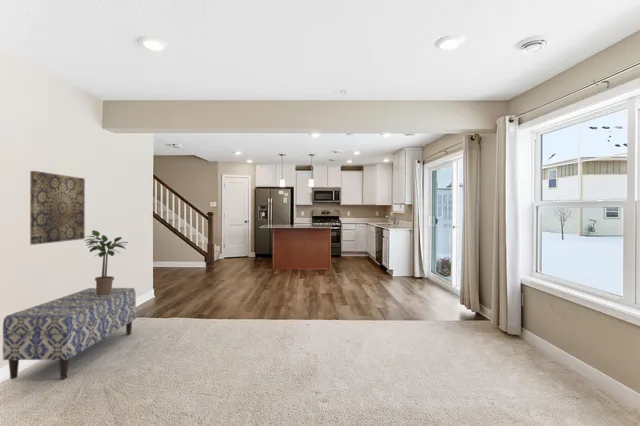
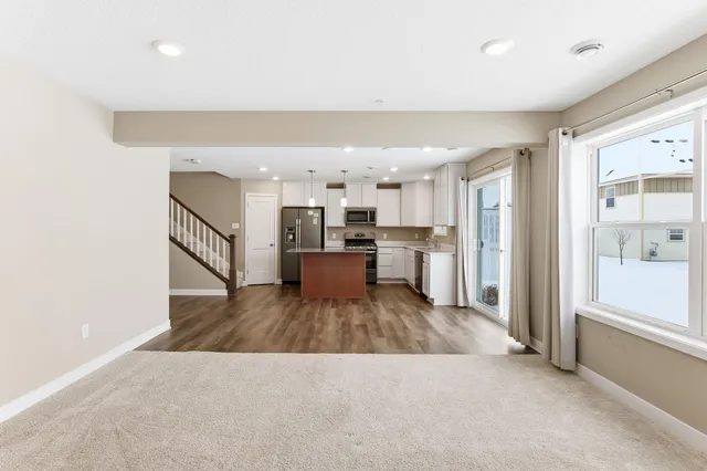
- wall art [29,170,86,246]
- bench [2,287,137,380]
- potted plant [84,229,129,295]
